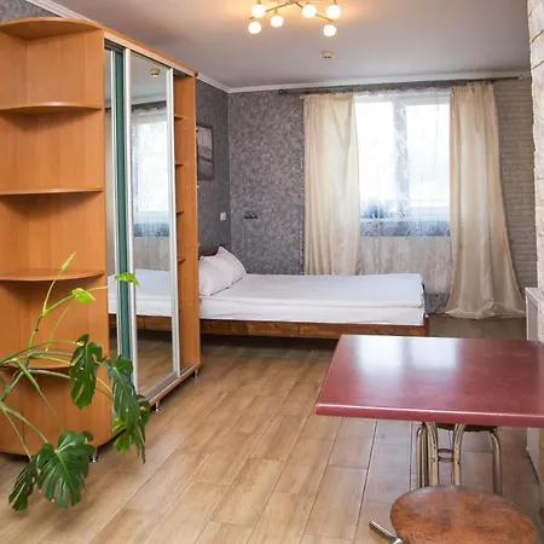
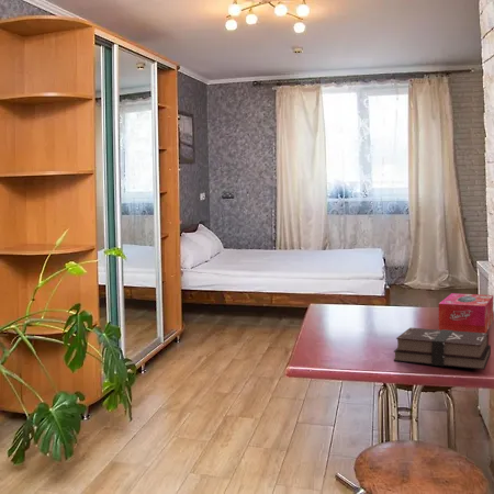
+ hardback book [393,327,492,371]
+ tissue box [438,292,494,334]
